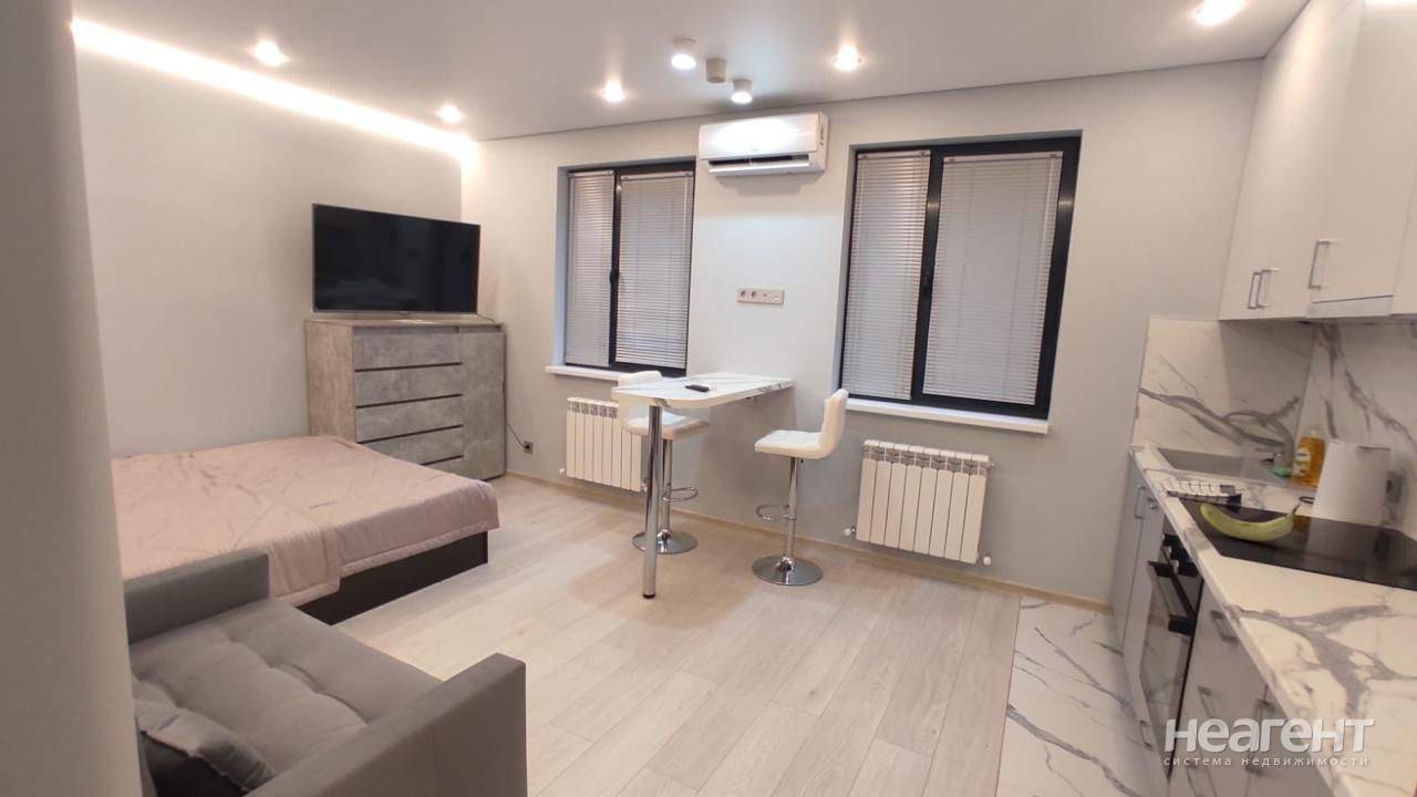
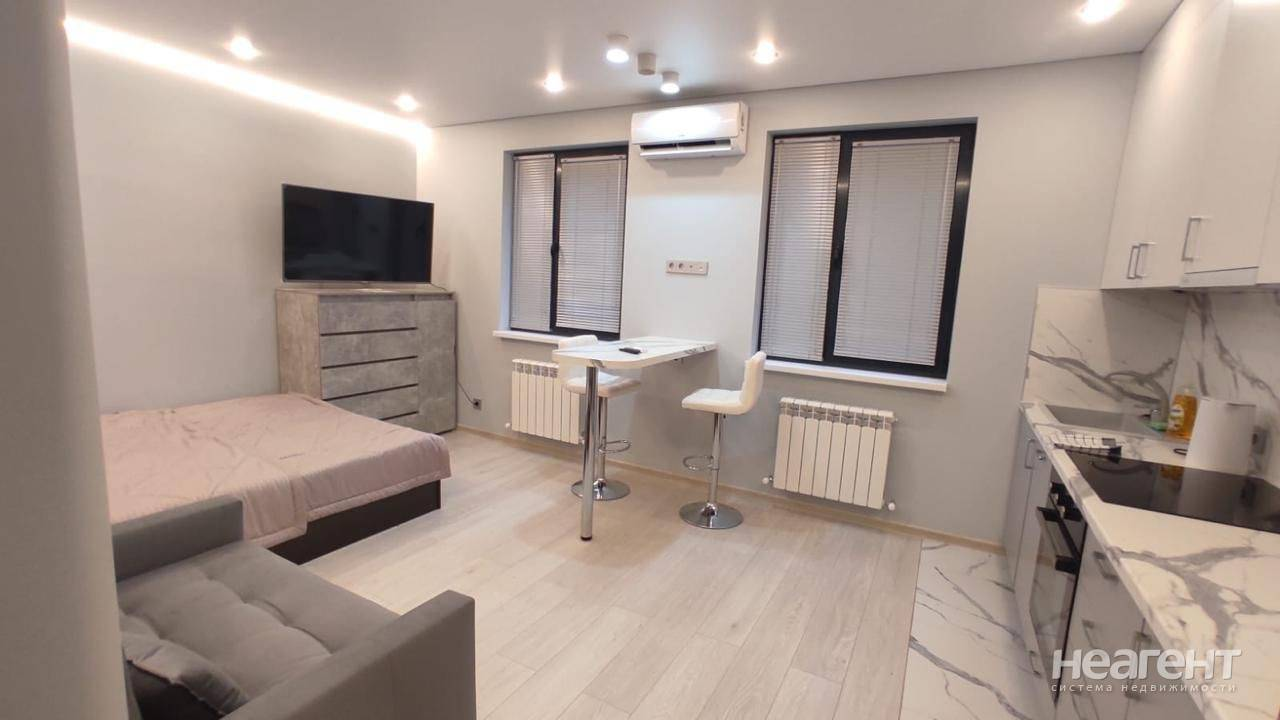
- fruit [1200,499,1303,541]
